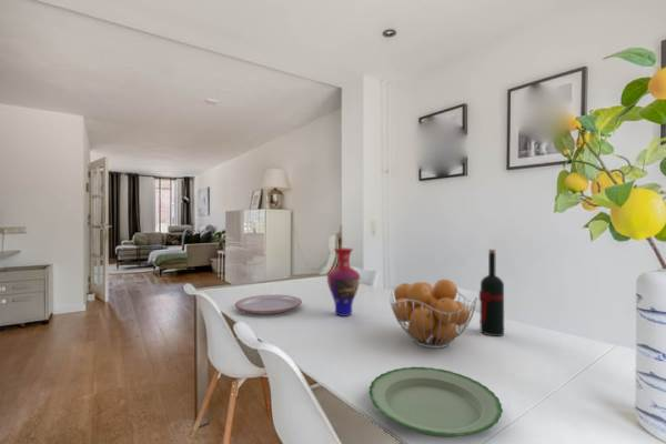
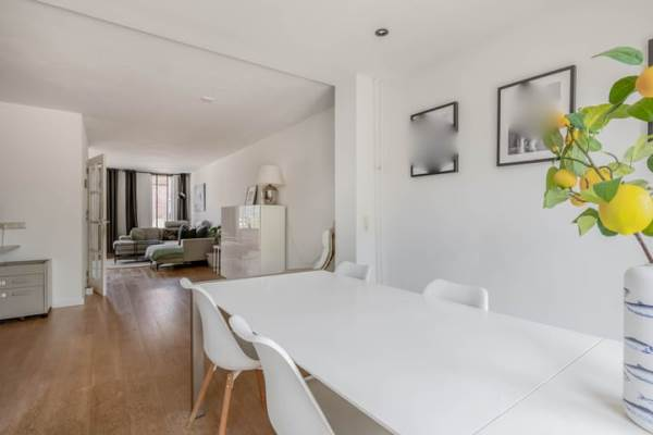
- fruit basket [389,279,478,350]
- wine bottle [478,249,505,337]
- plate [234,294,303,315]
- vase [326,248,362,317]
- plate [369,366,504,438]
